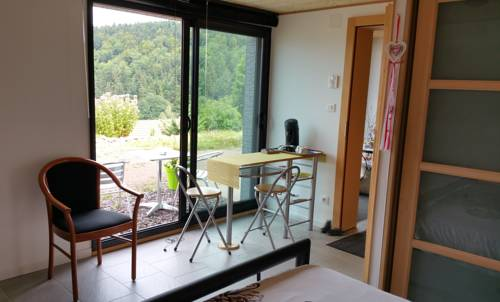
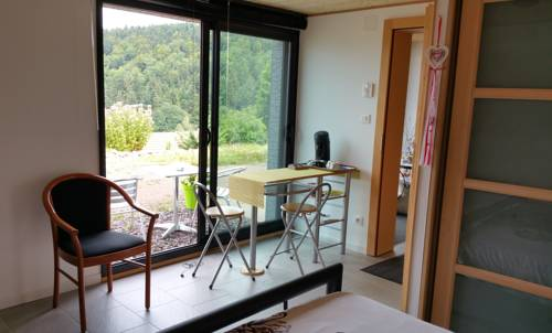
- boots [319,218,344,236]
